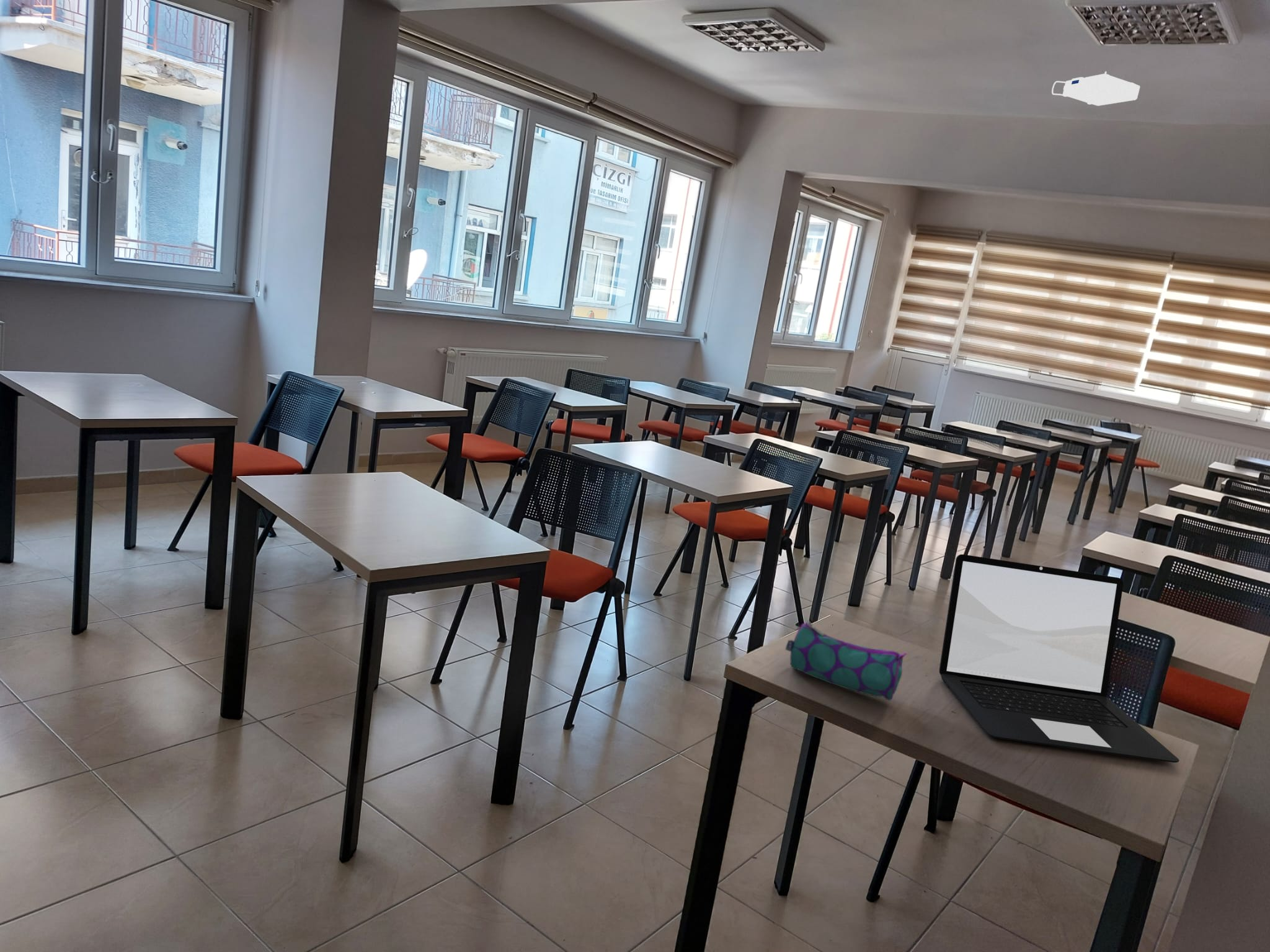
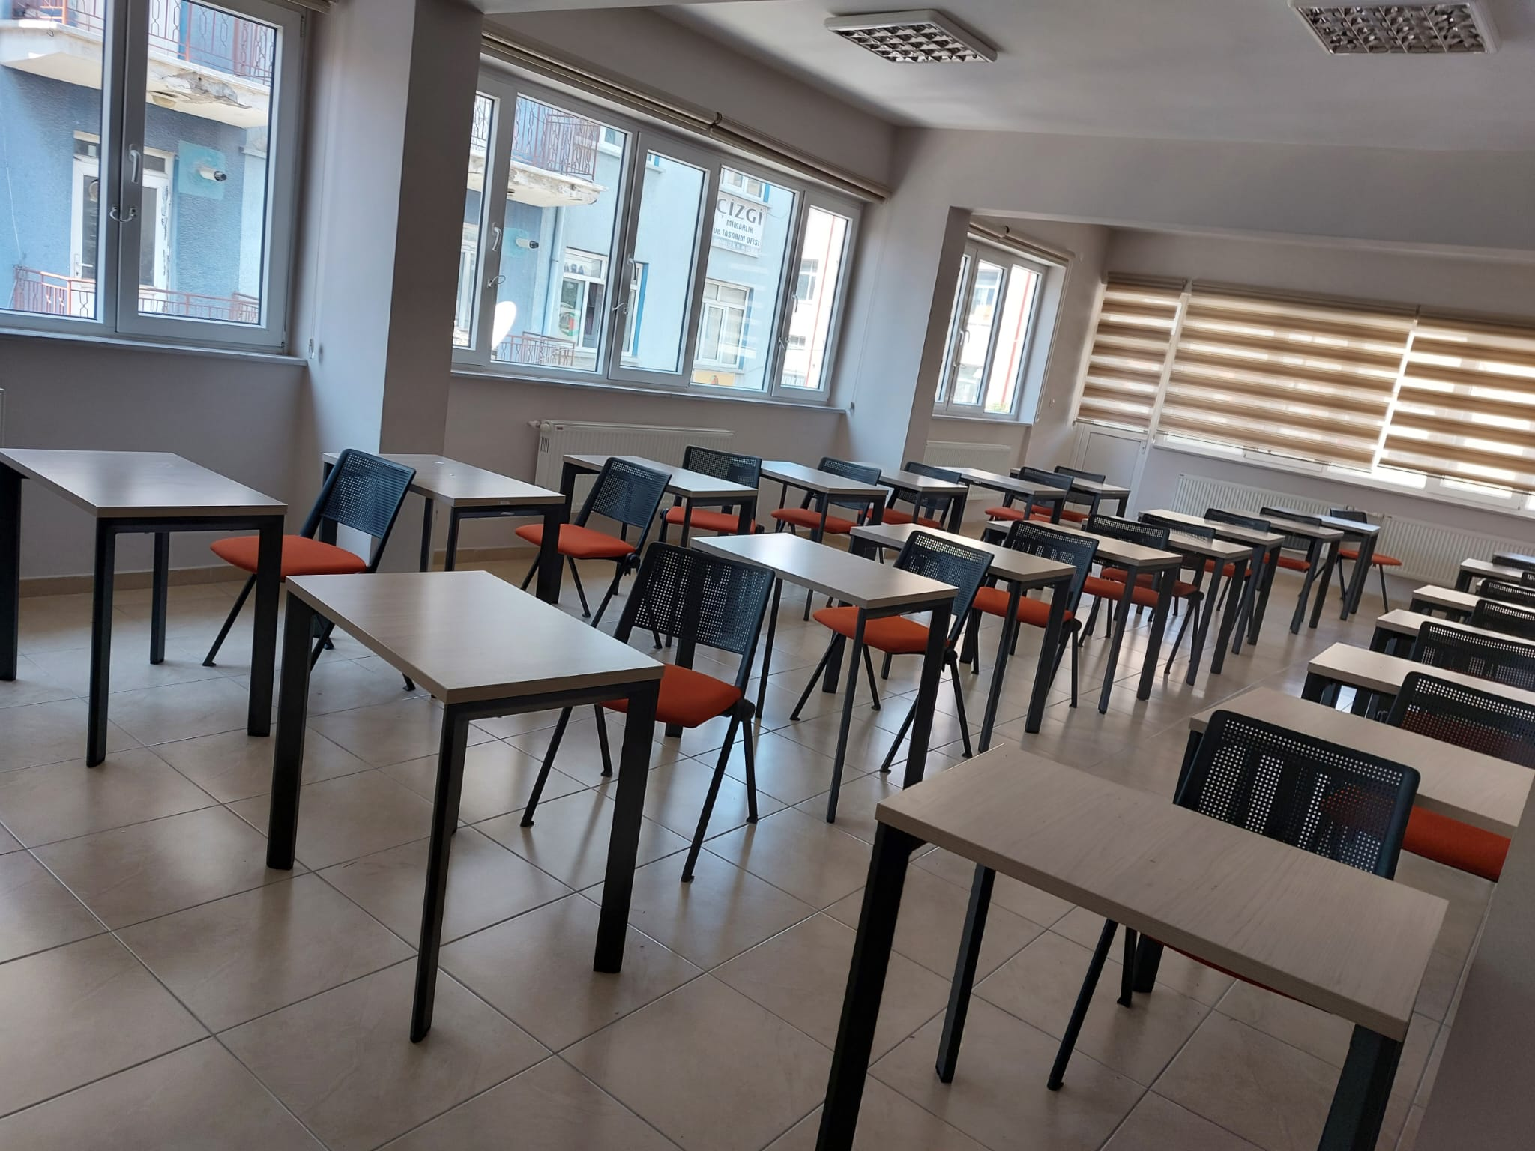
- projector [1051,71,1140,107]
- laptop [939,553,1180,763]
- pencil case [784,622,907,701]
